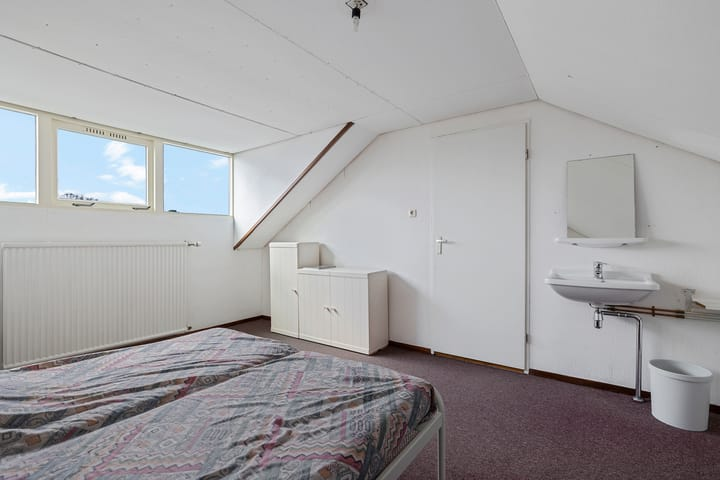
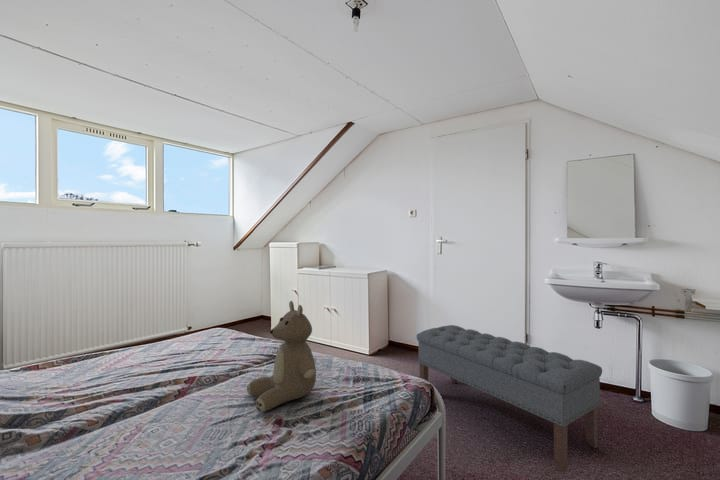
+ teddy bear [246,300,317,413]
+ bench [416,324,603,473]
